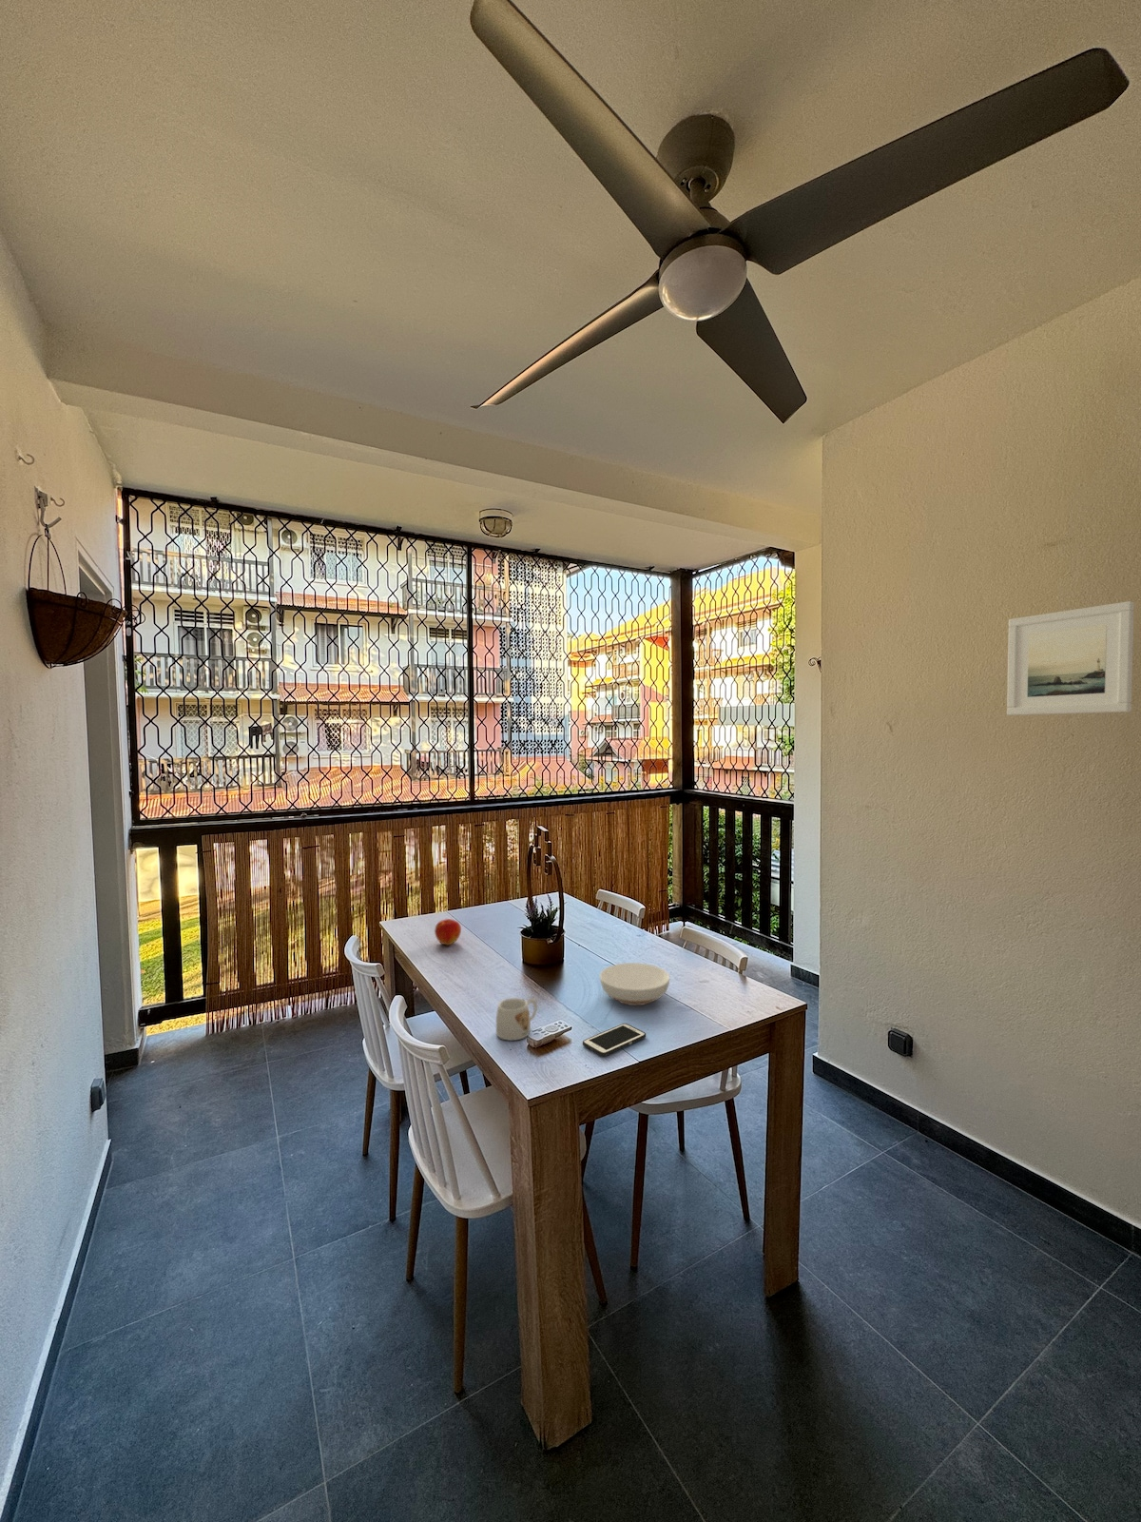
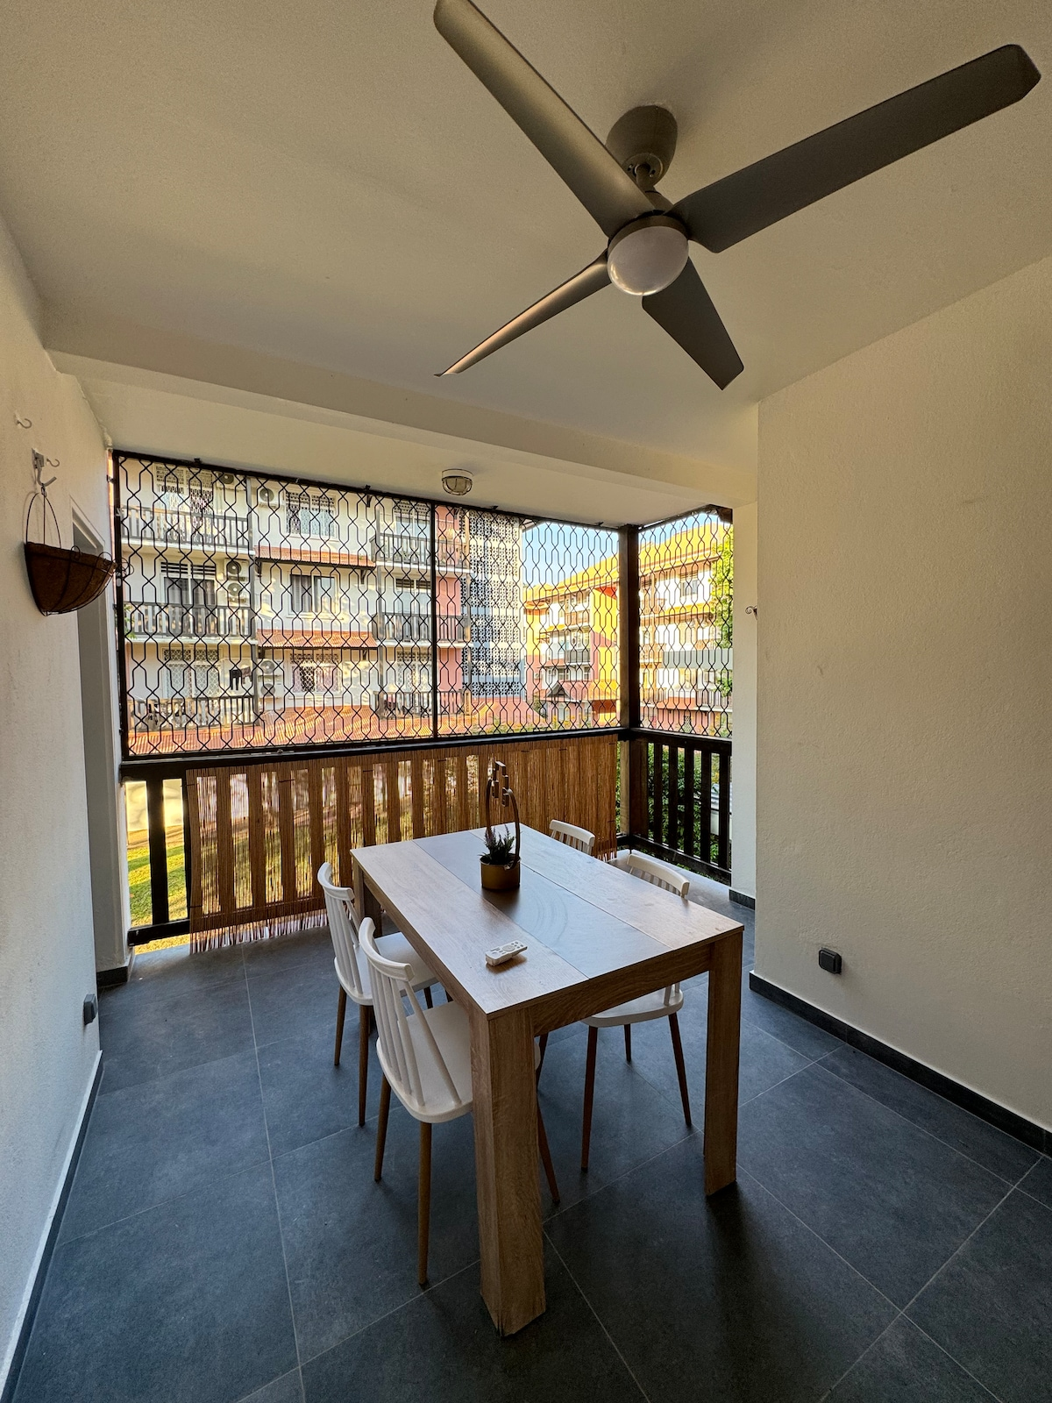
- mug [495,997,538,1041]
- cell phone [582,1022,646,1057]
- apple [434,918,463,947]
- bowl [599,961,670,1007]
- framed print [1006,600,1135,717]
